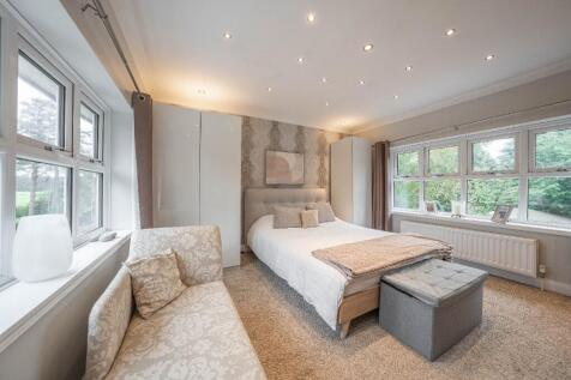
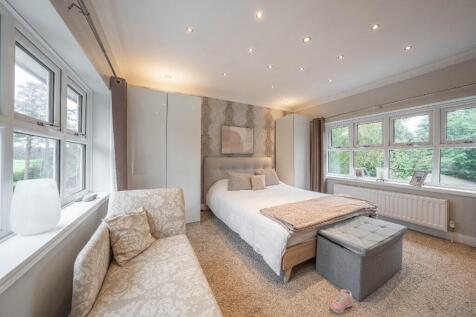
+ sneaker [330,289,354,314]
